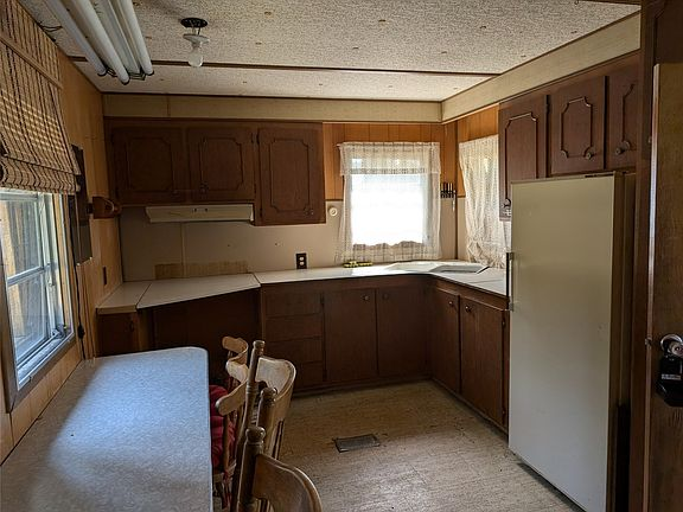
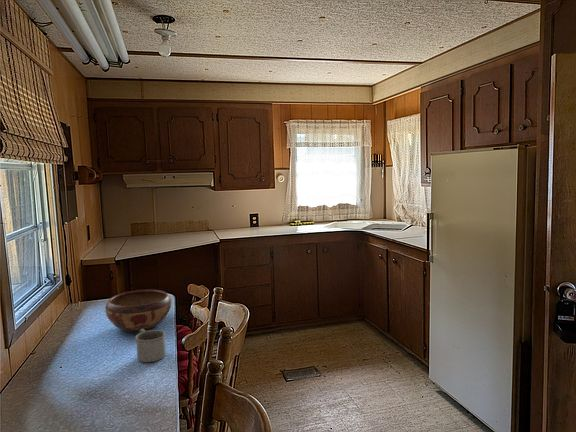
+ mug [134,329,167,363]
+ decorative bowl [104,289,172,333]
